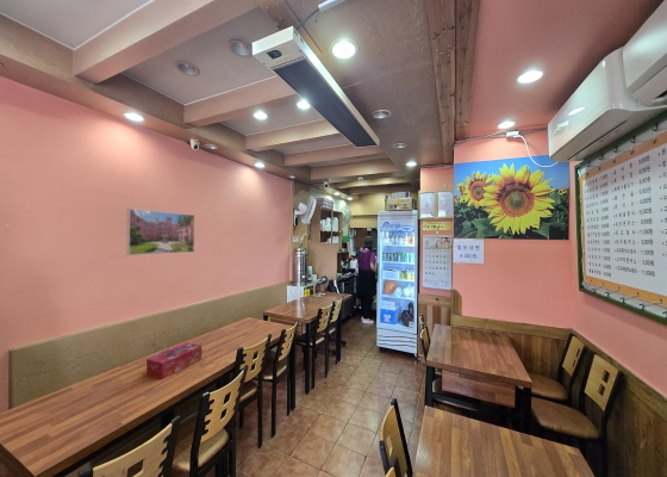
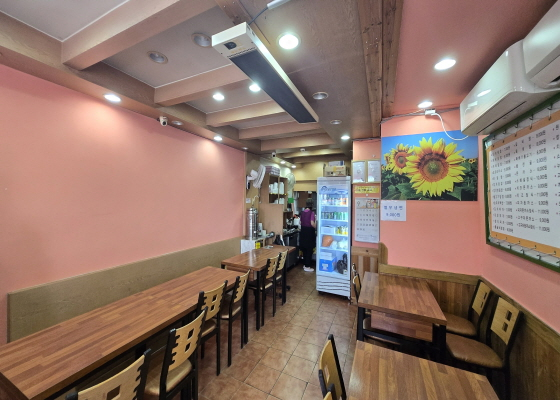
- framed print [126,207,195,256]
- tissue box [145,341,202,380]
